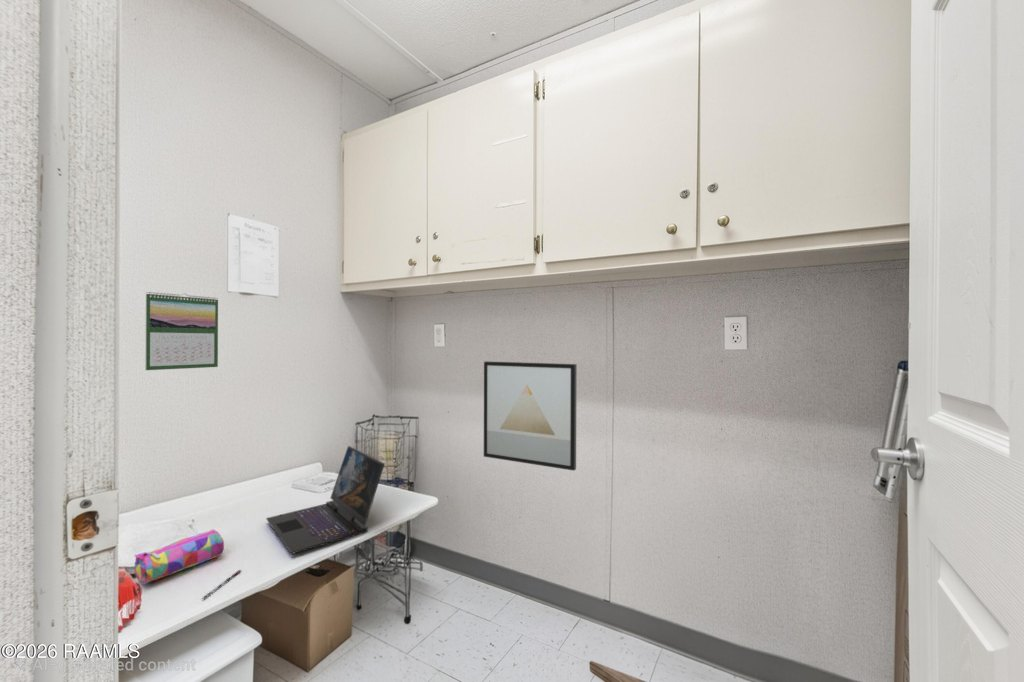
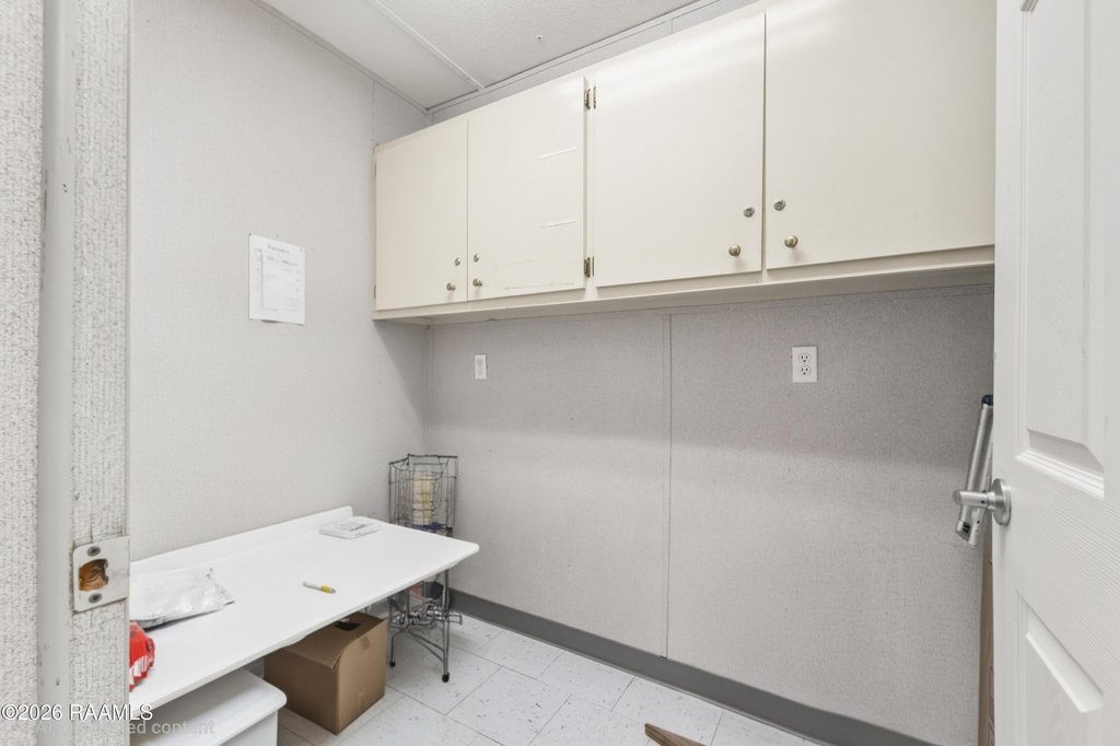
- pencil case [133,528,225,586]
- wall art [483,360,578,472]
- laptop [265,445,386,555]
- pen [201,569,242,600]
- calendar [144,291,219,371]
